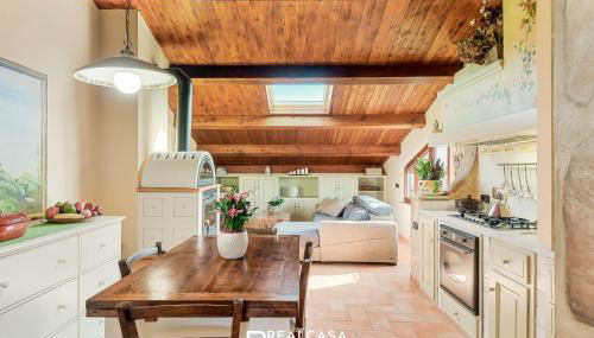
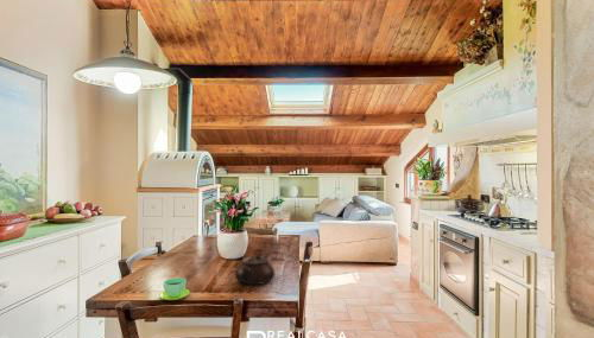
+ cup [158,276,191,301]
+ teapot [234,254,276,286]
